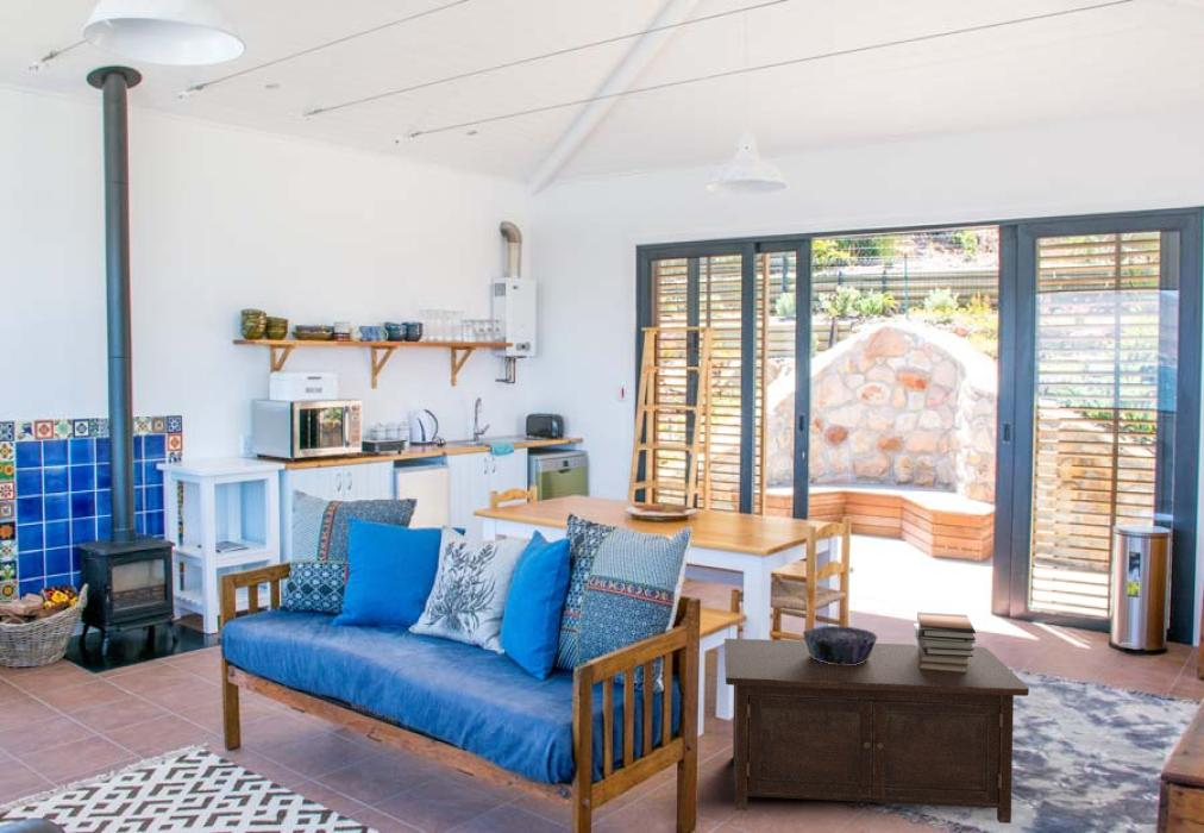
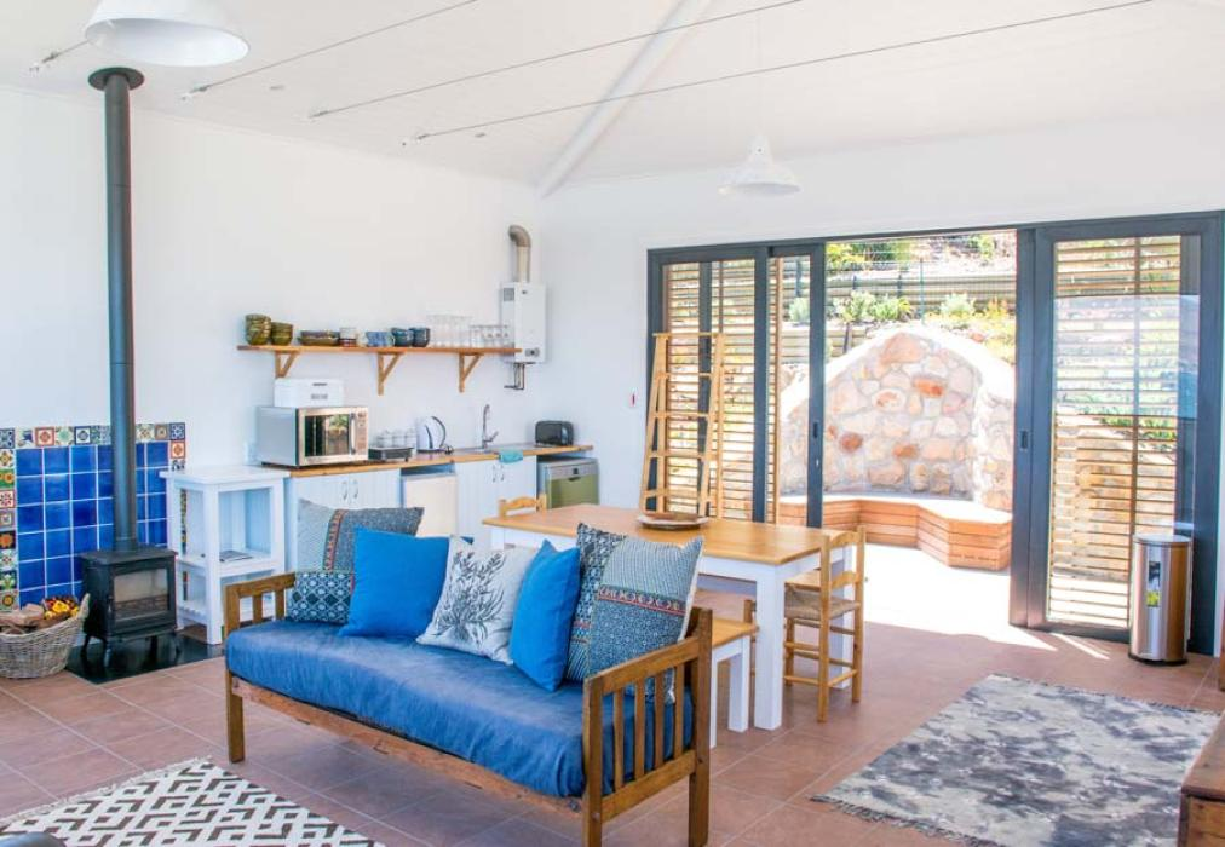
- decorative bowl [801,625,879,665]
- book stack [913,612,977,674]
- cabinet [723,637,1030,825]
